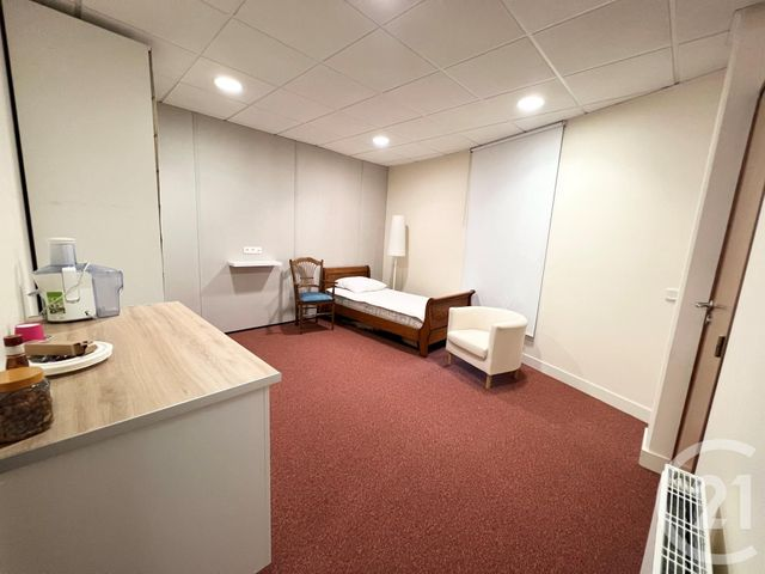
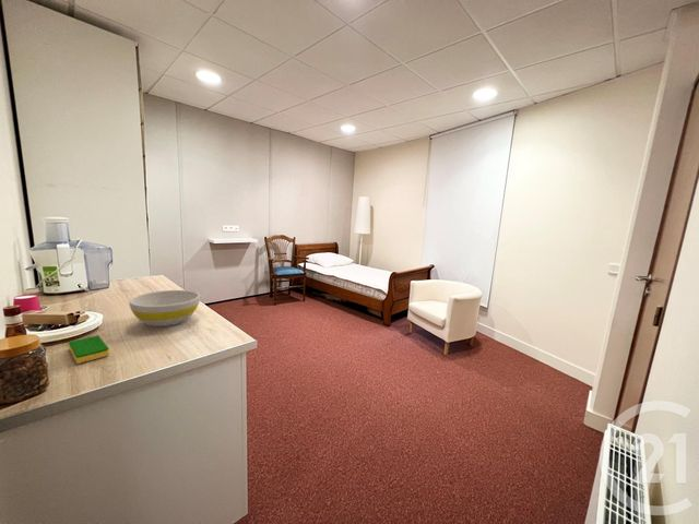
+ dish sponge [68,334,110,365]
+ bowl [128,289,201,327]
